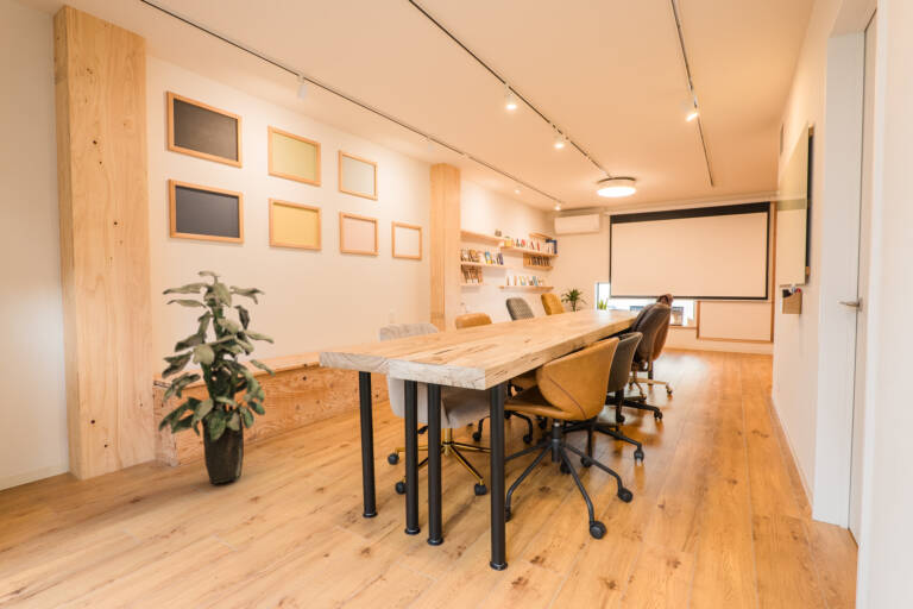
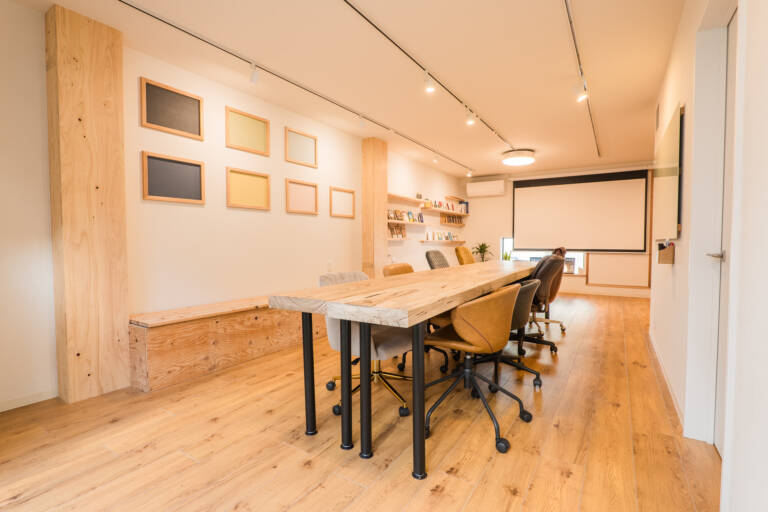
- indoor plant [157,270,277,485]
